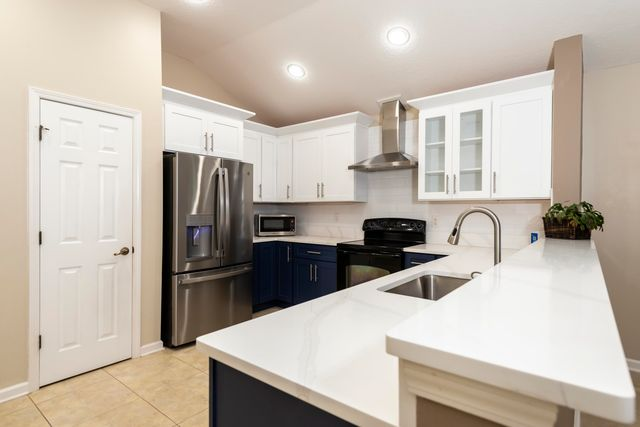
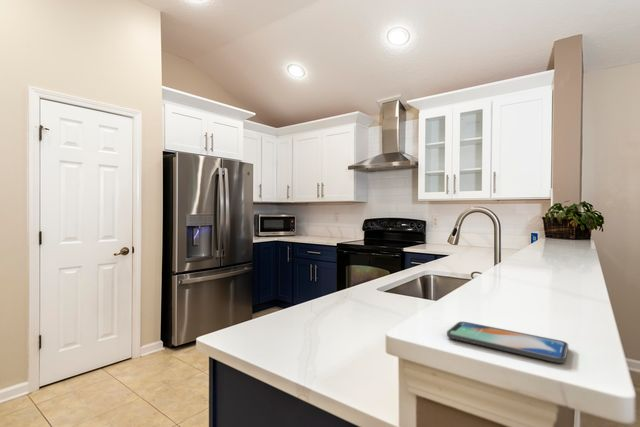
+ smartphone [446,321,569,364]
